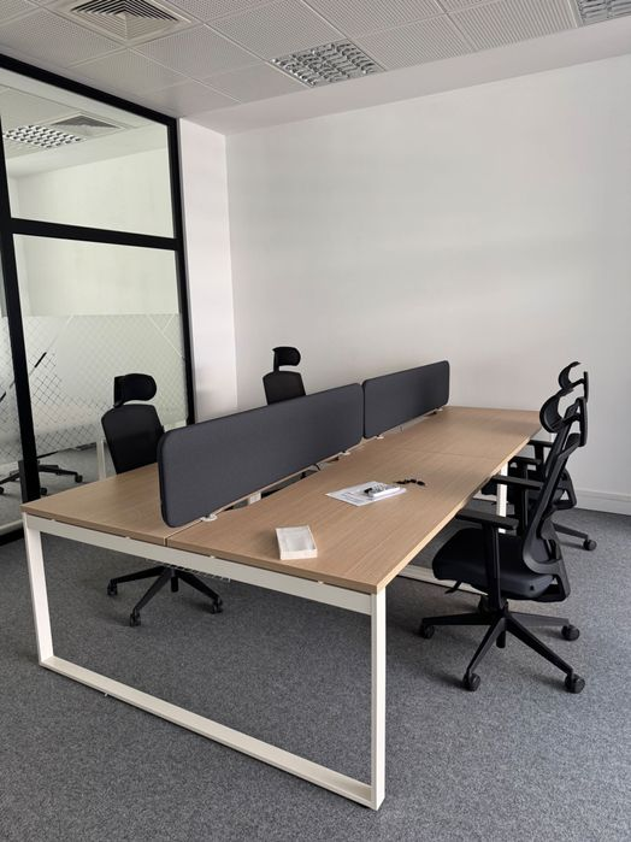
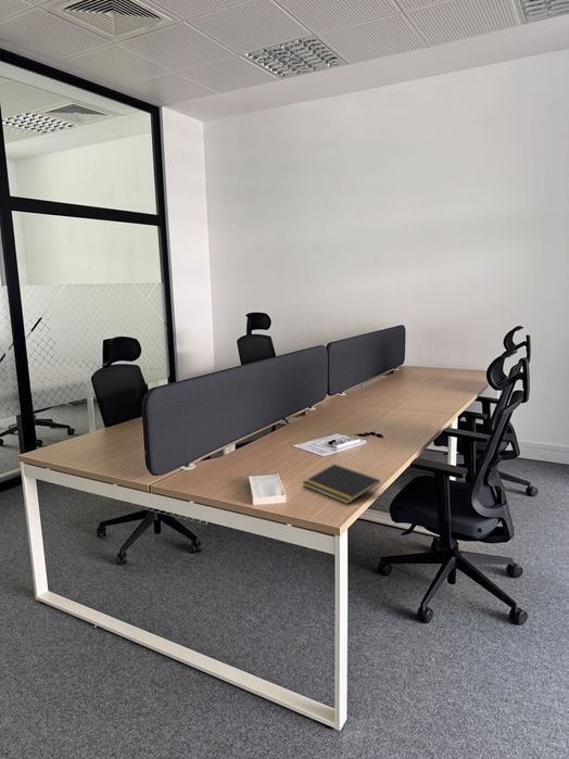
+ notepad [301,463,381,505]
